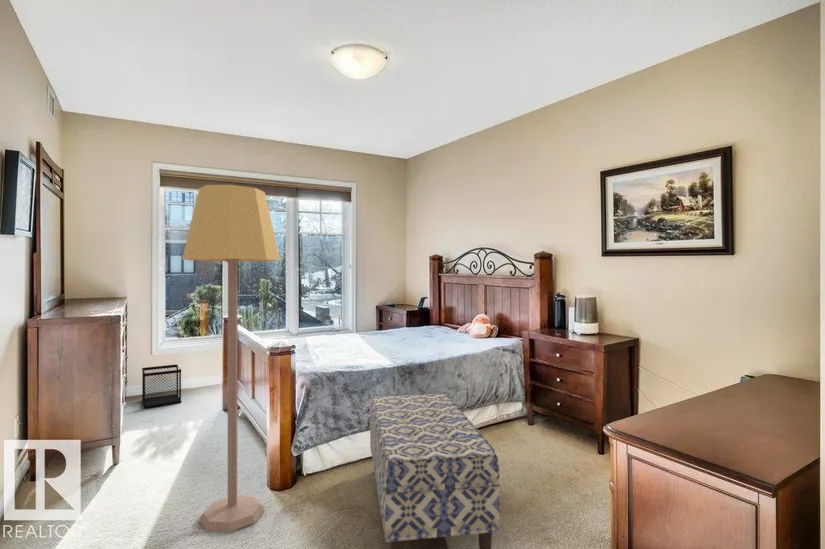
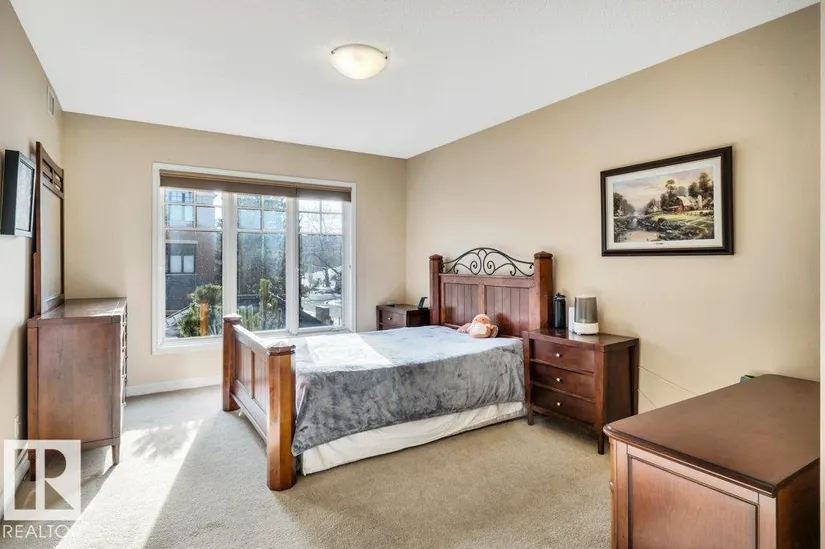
- wastebasket [141,363,182,409]
- bench [369,391,501,549]
- lamp [181,184,281,532]
